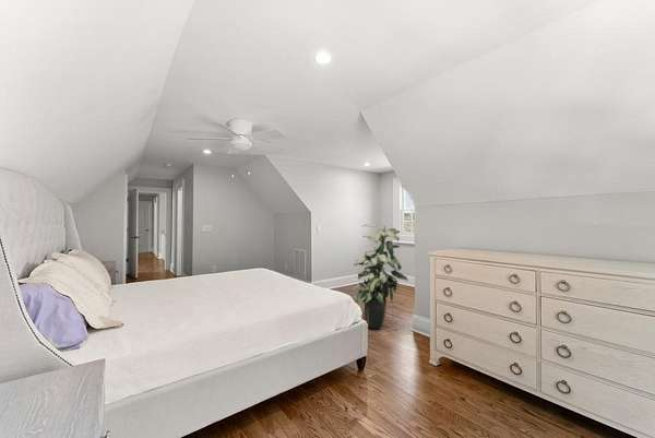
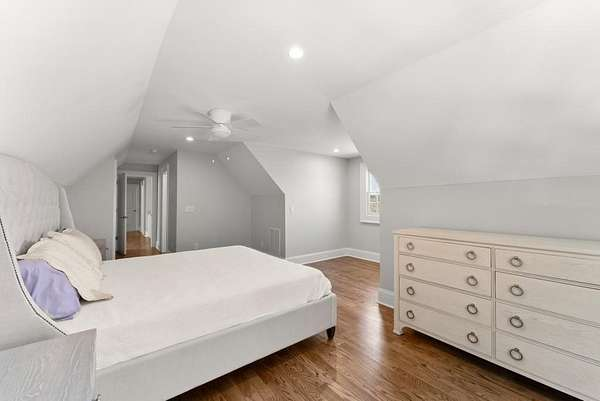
- indoor plant [353,223,409,331]
